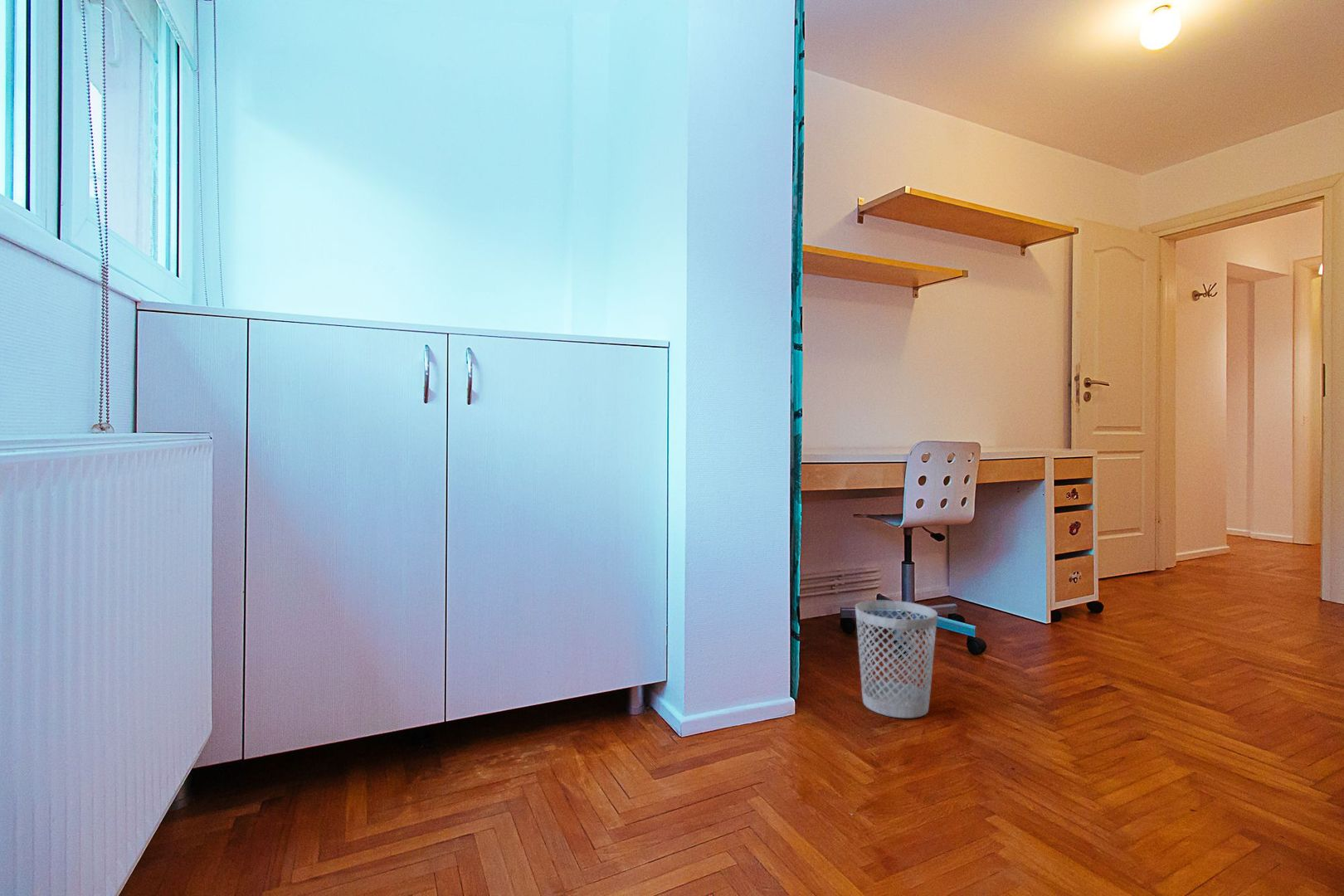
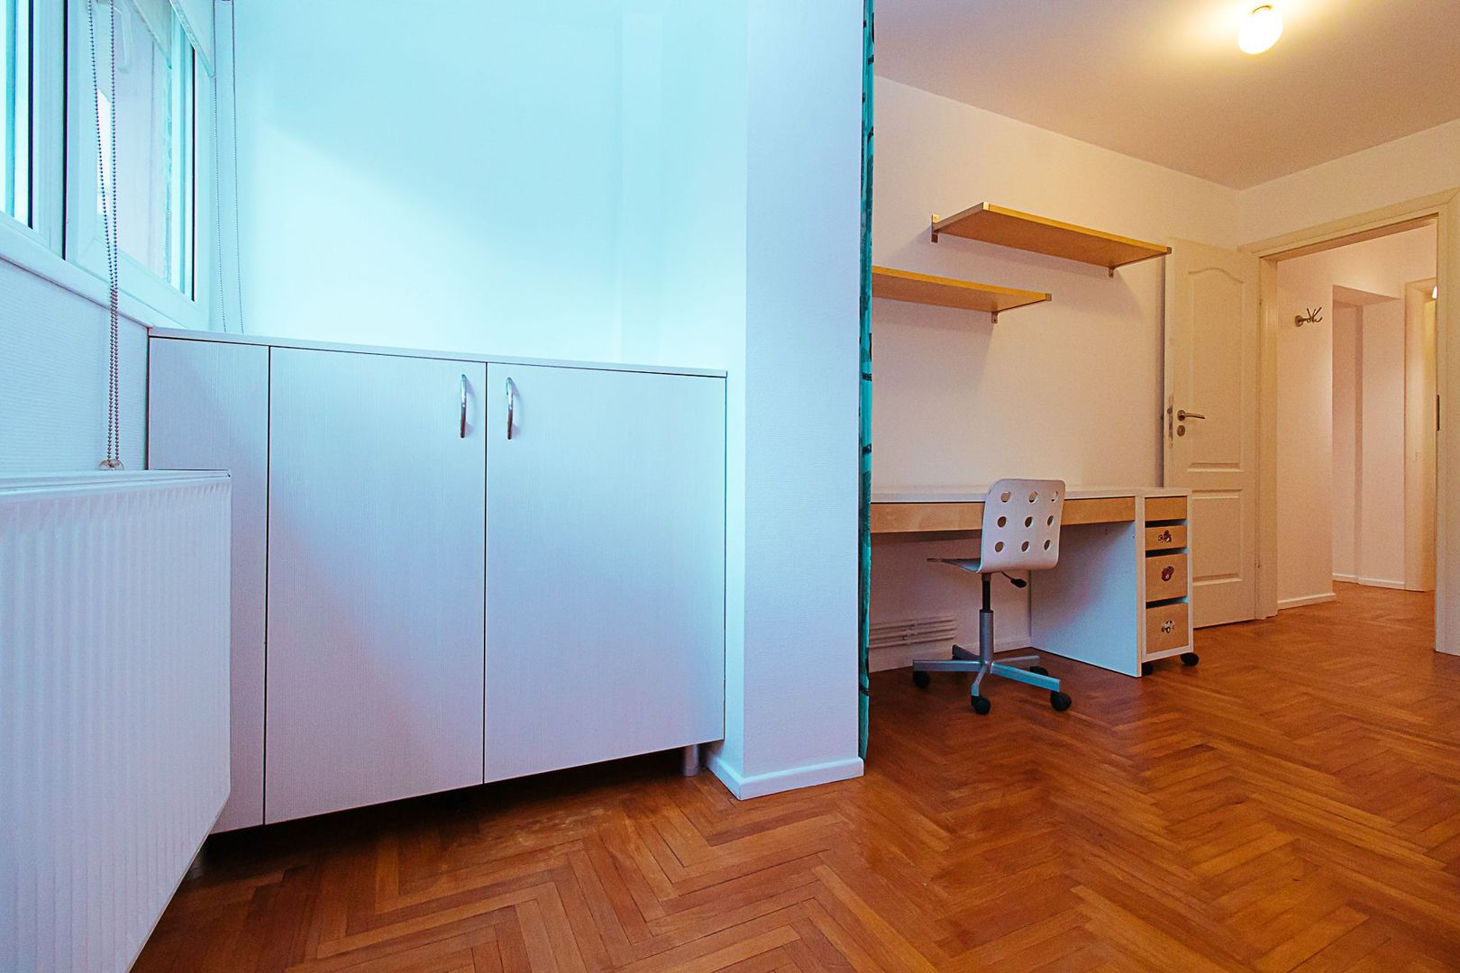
- wastebasket [855,600,938,719]
